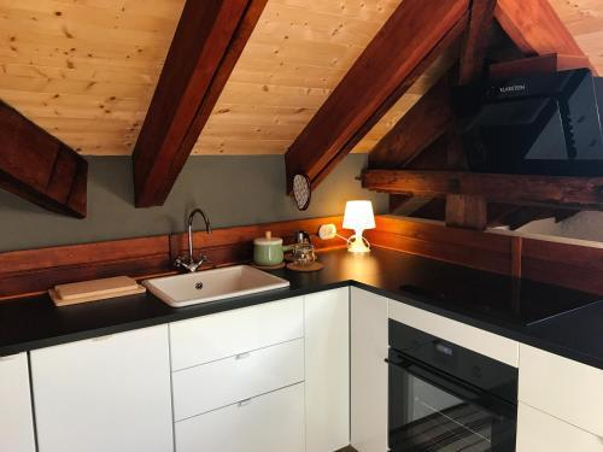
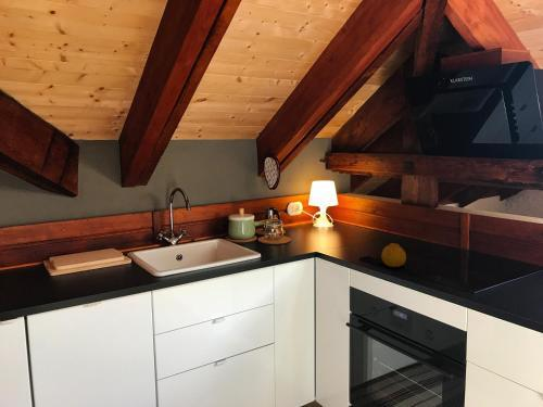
+ fruit [380,242,407,268]
